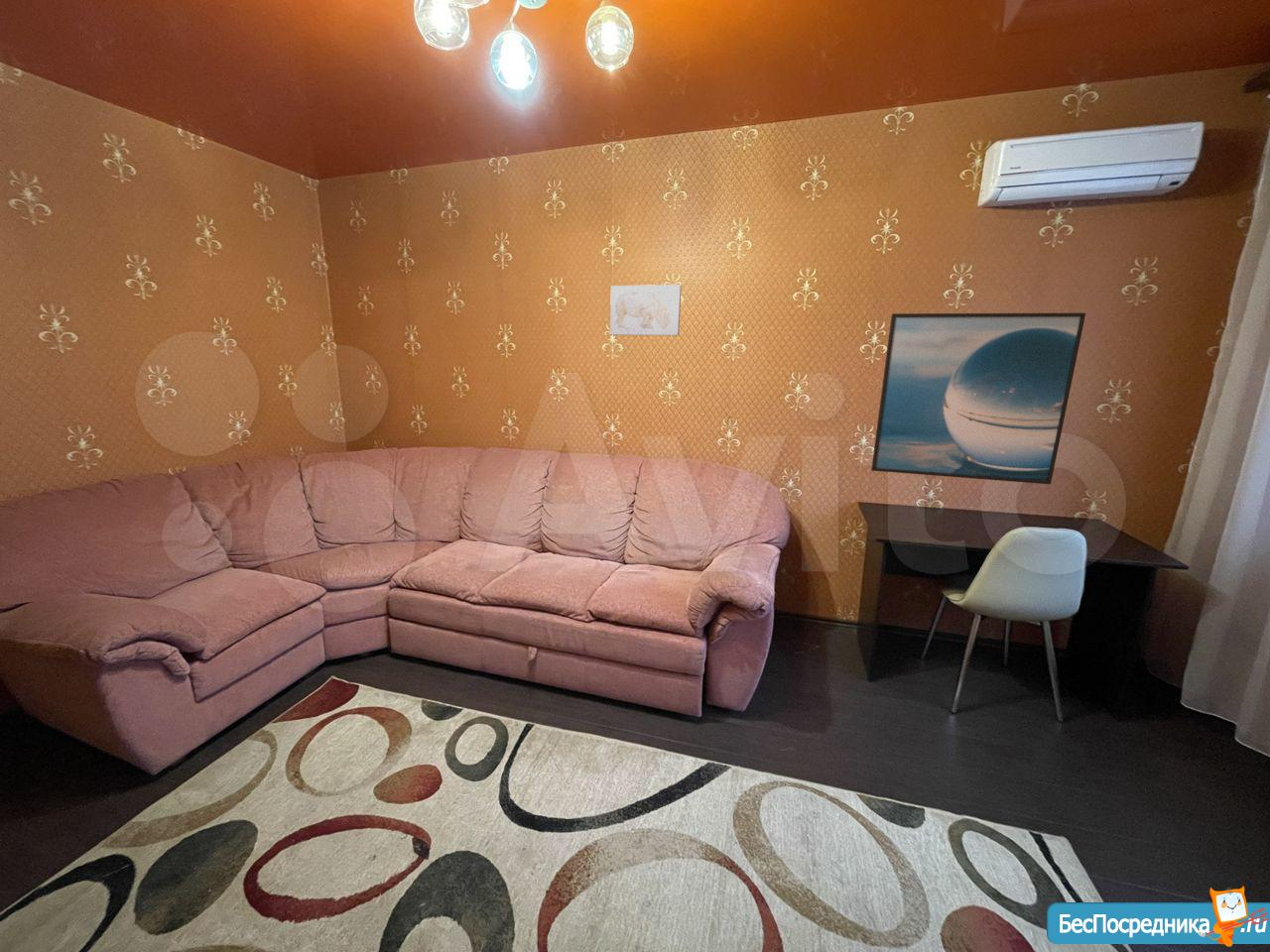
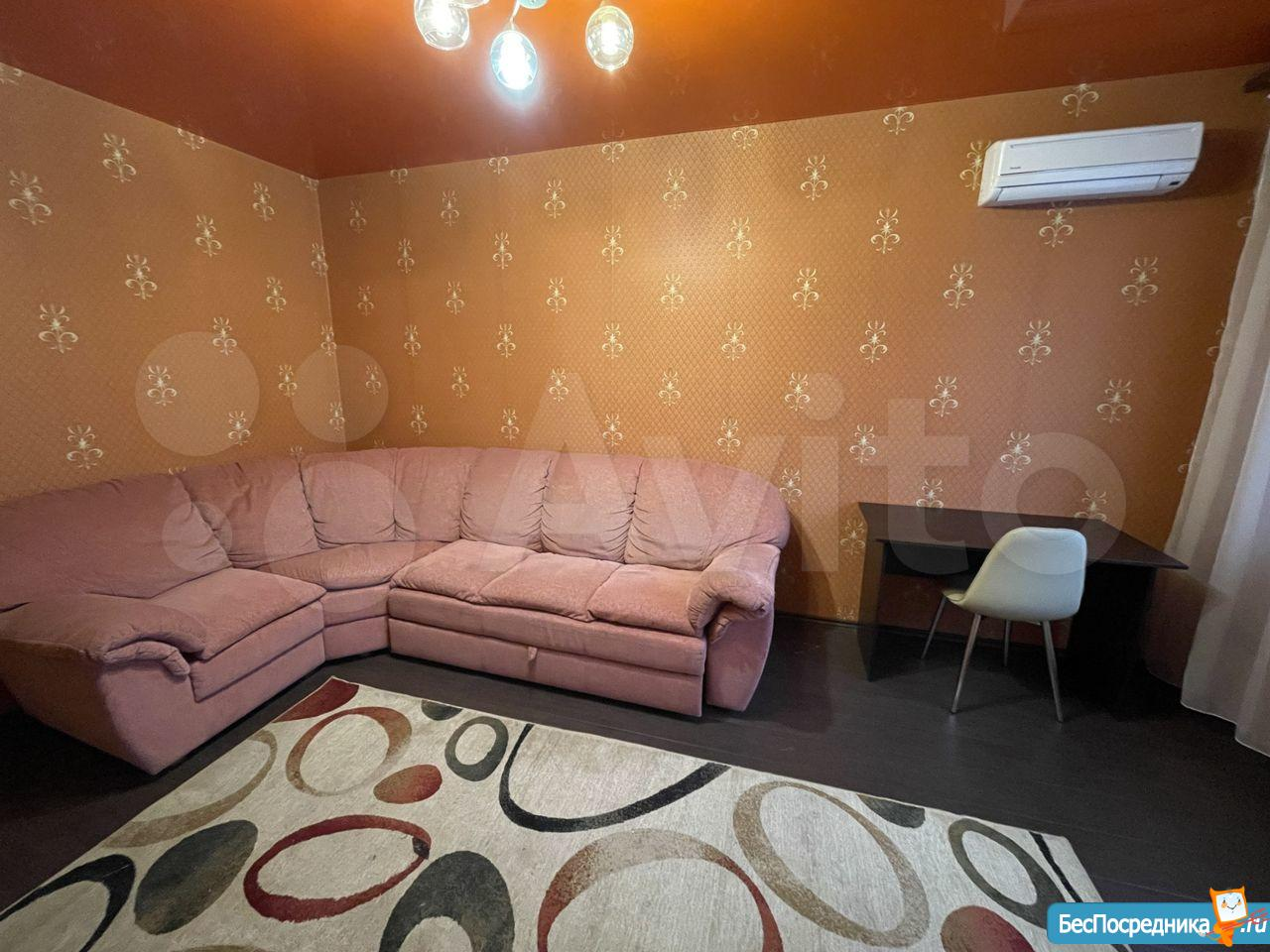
- wall art [609,284,683,336]
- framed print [870,312,1086,485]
